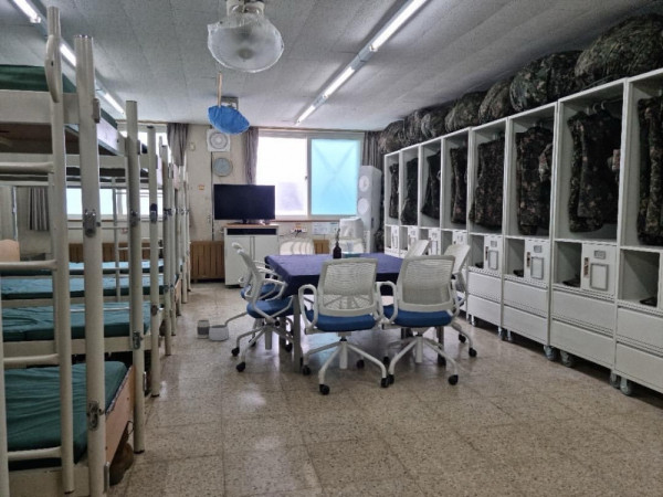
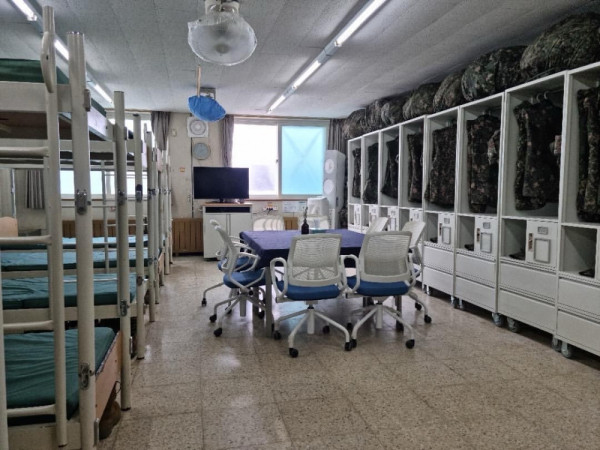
- waste basket [196,319,230,342]
